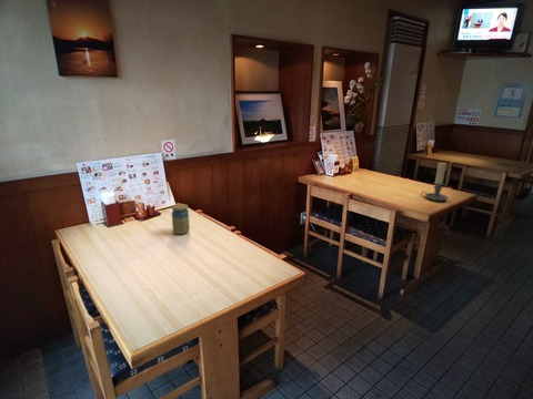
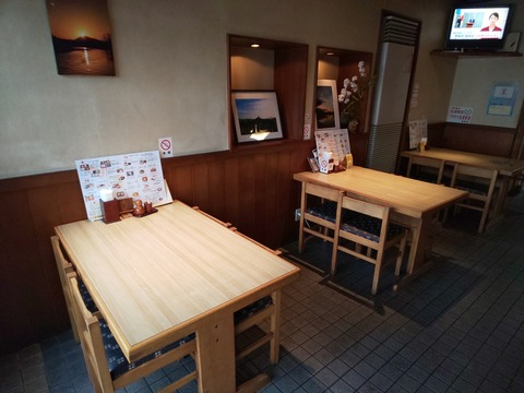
- candle holder [420,162,449,202]
- jar [171,203,191,235]
